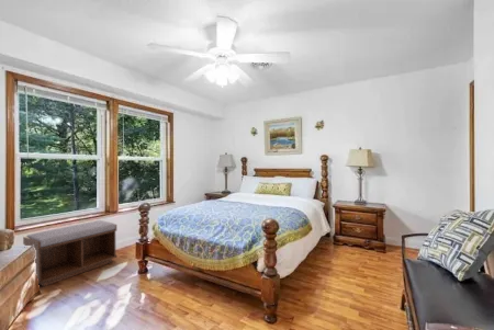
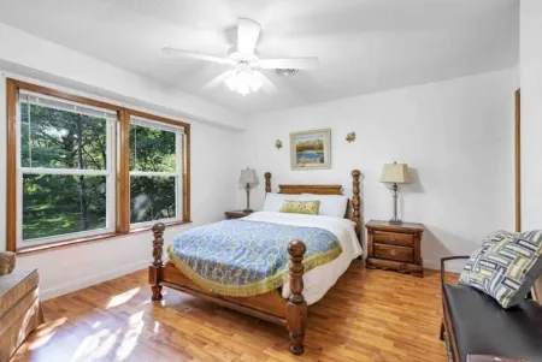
- bench [22,219,119,287]
